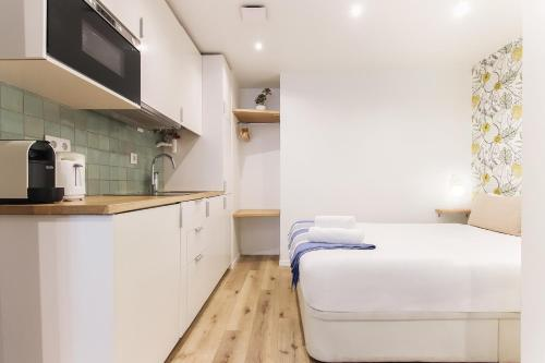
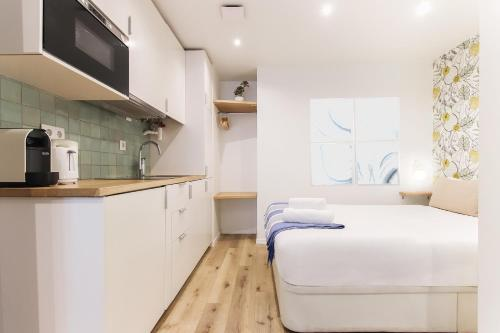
+ wall art [309,96,401,187]
